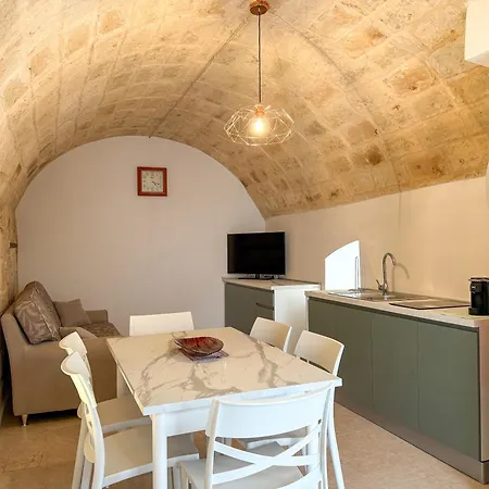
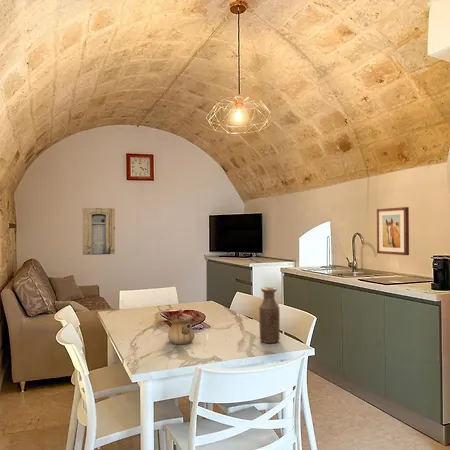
+ bottle [258,286,281,344]
+ wall art [376,206,410,256]
+ wall art [82,207,116,256]
+ teapot [167,308,195,345]
